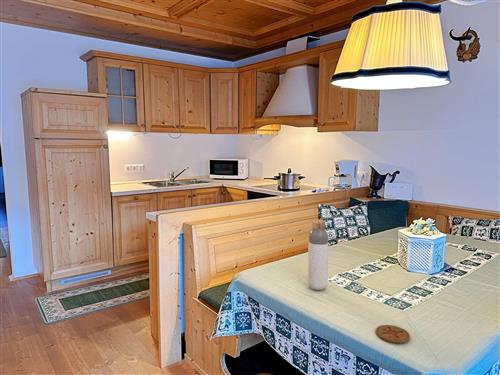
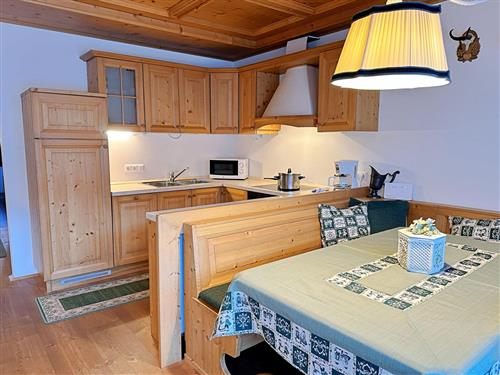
- bottle [307,219,329,291]
- coaster [375,324,411,344]
